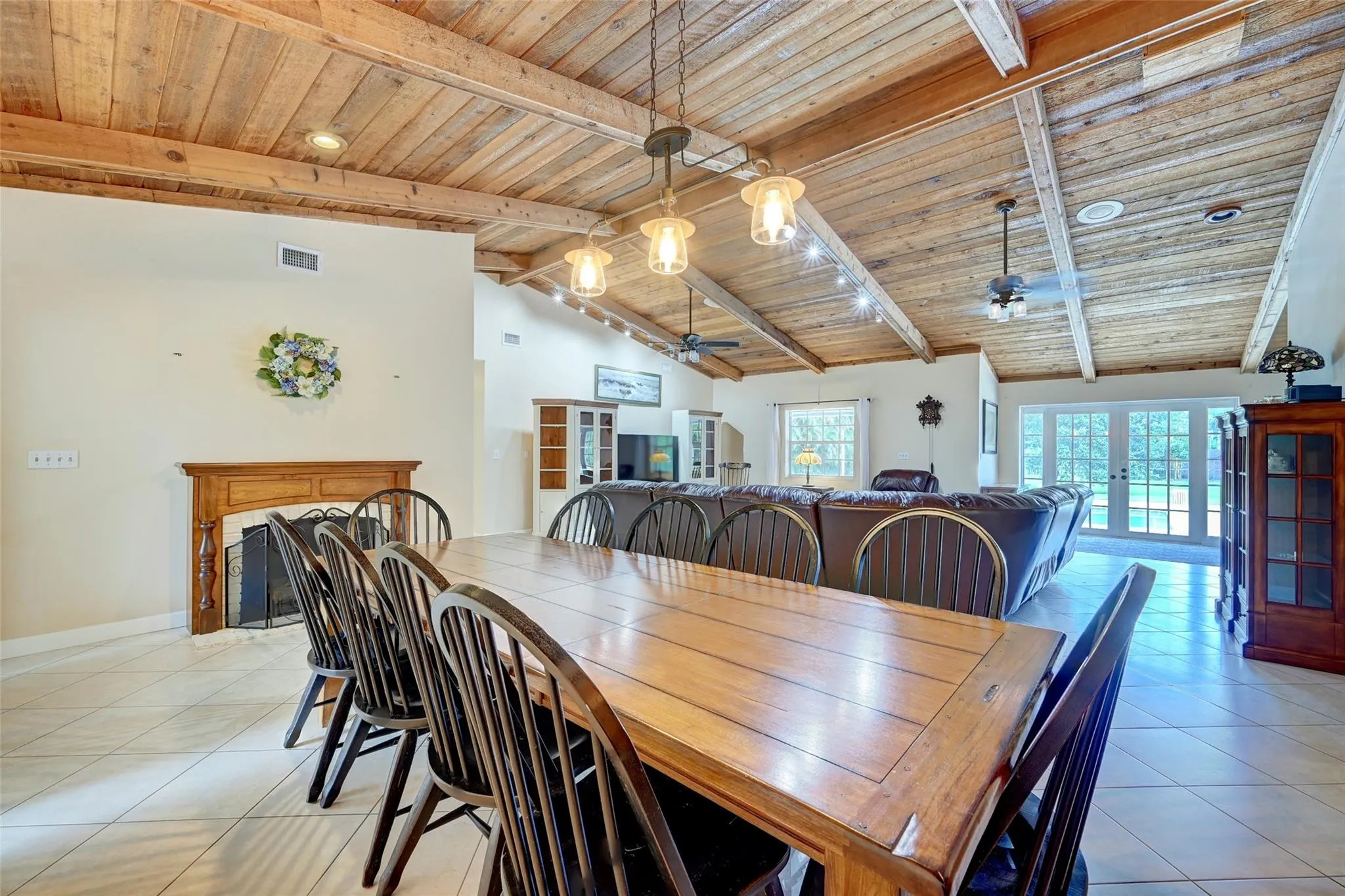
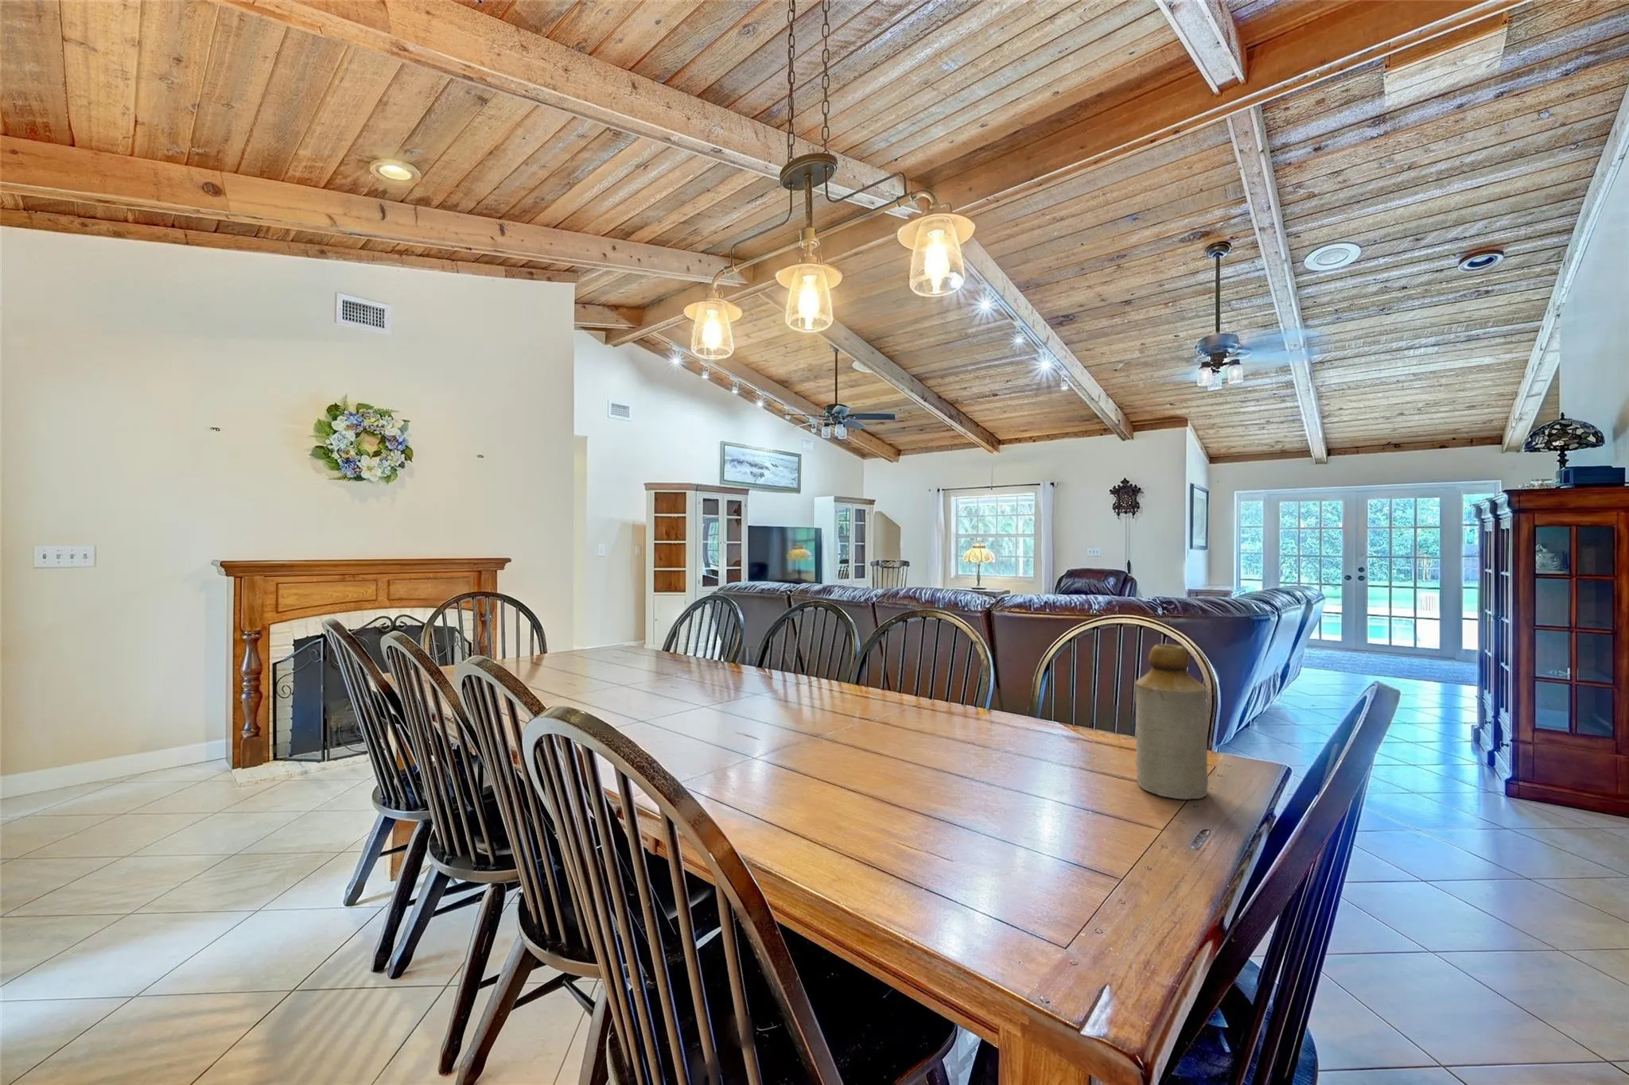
+ bottle [1135,643,1209,800]
